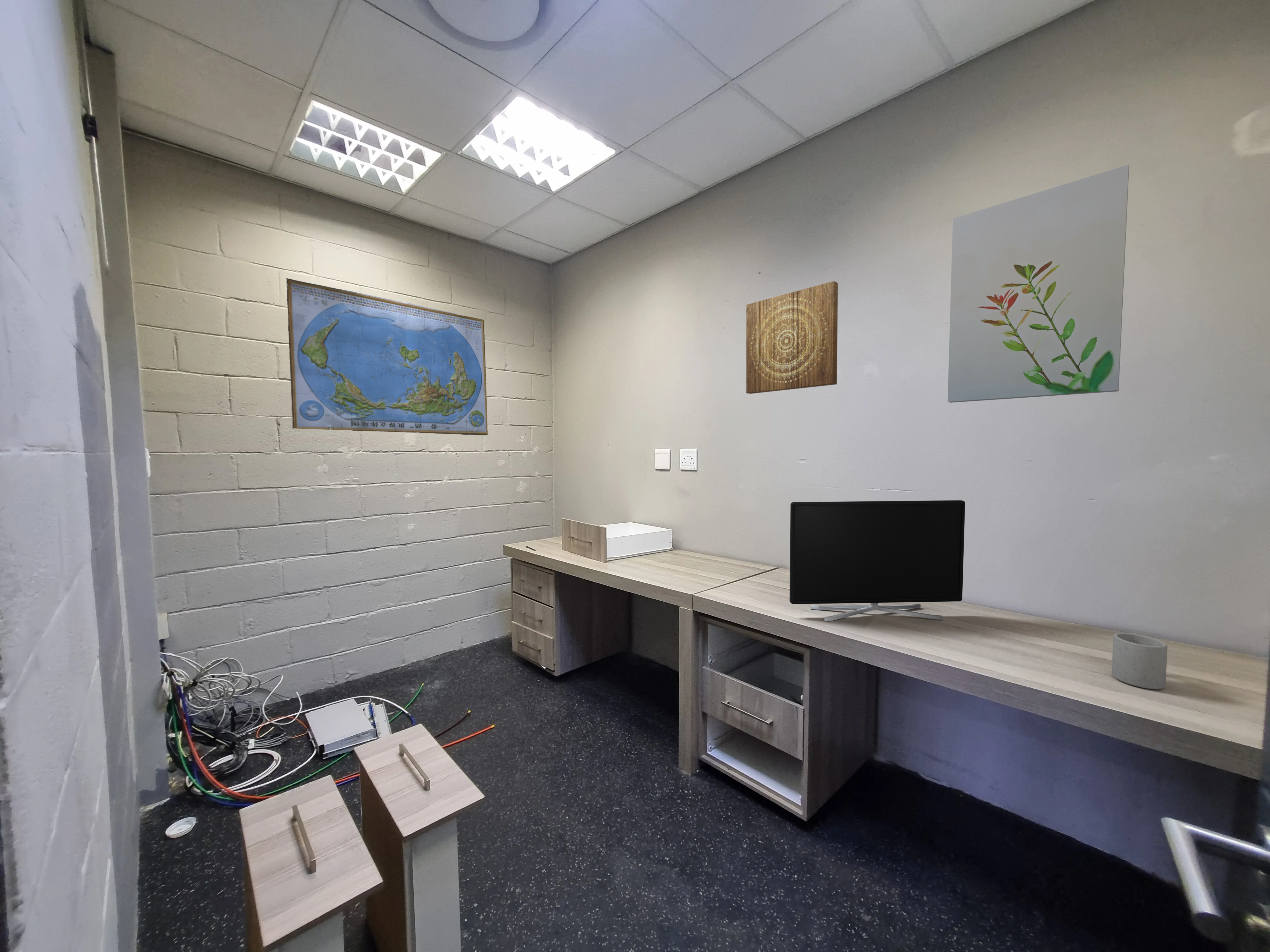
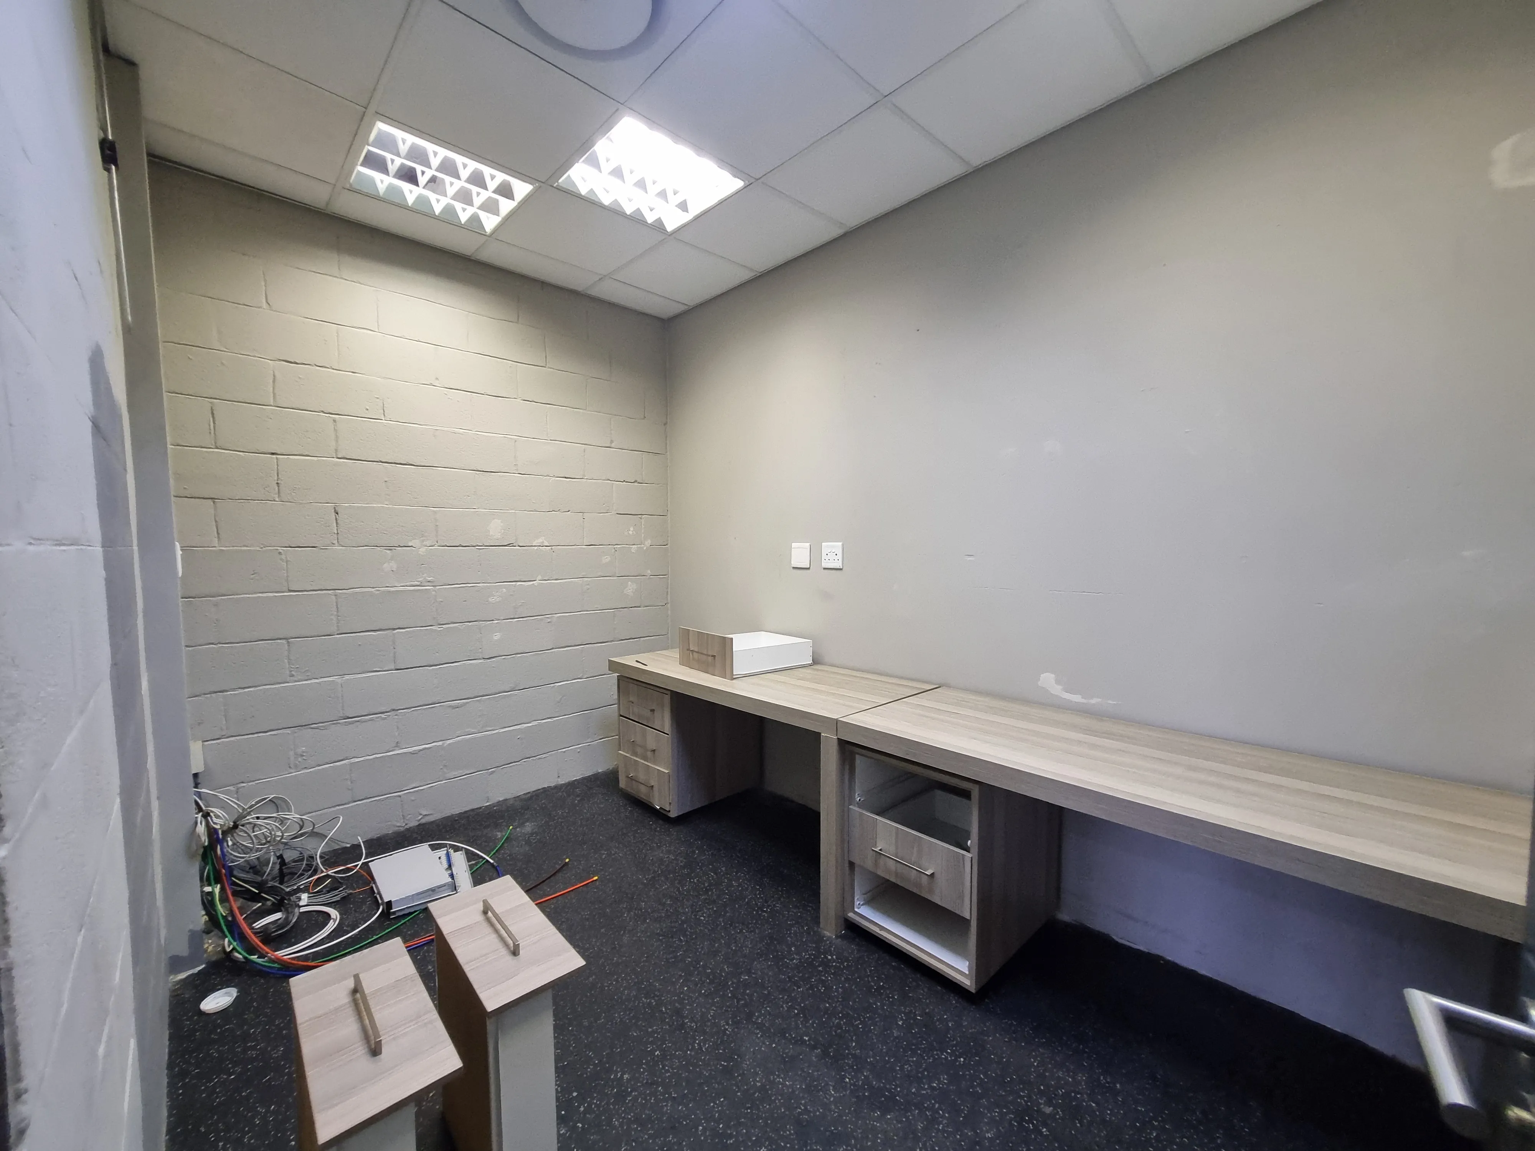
- wall art [746,281,838,394]
- world map [286,278,488,435]
- wall art [947,164,1129,403]
- mug [1111,632,1168,690]
- monitor [789,500,966,622]
